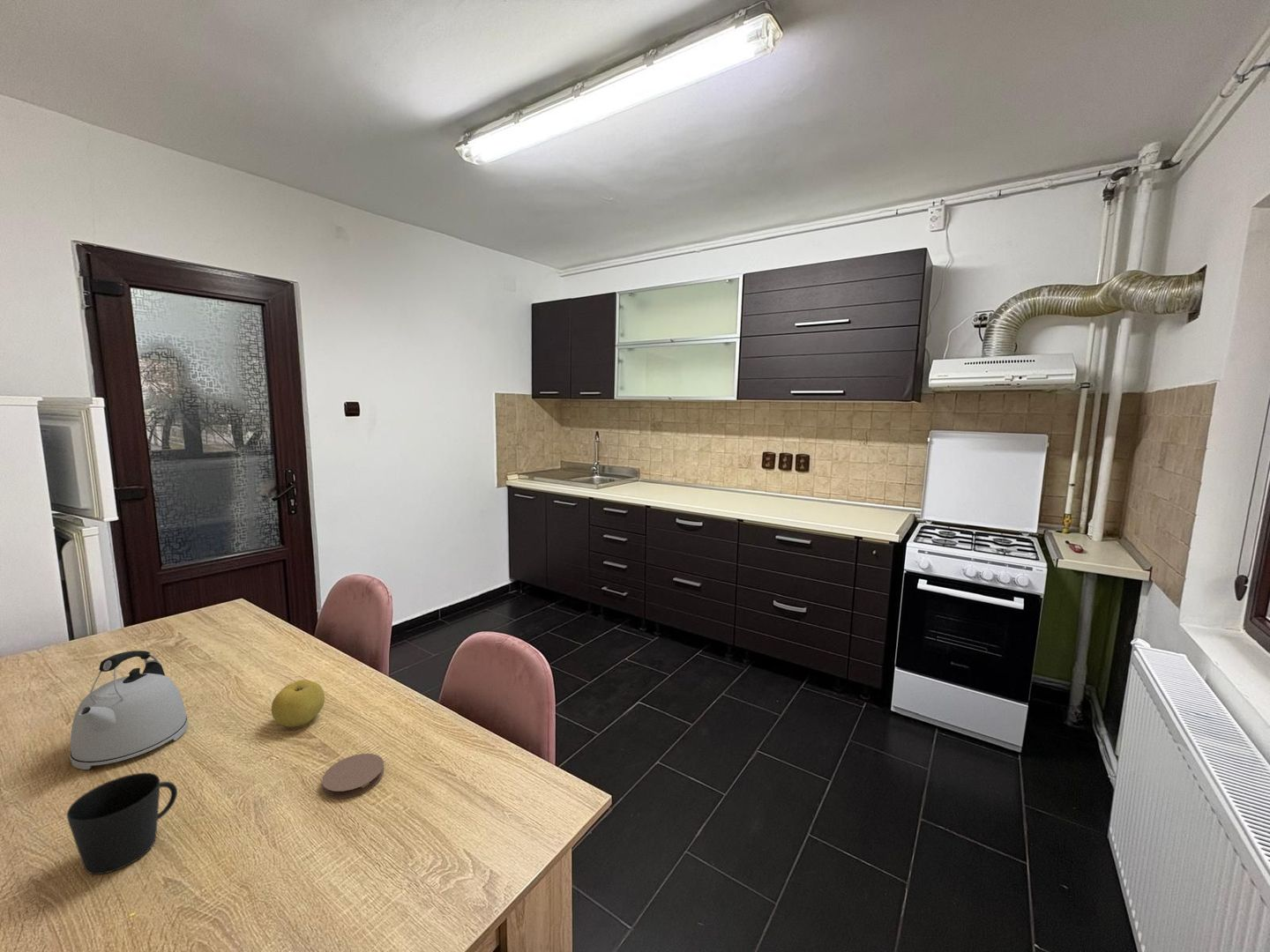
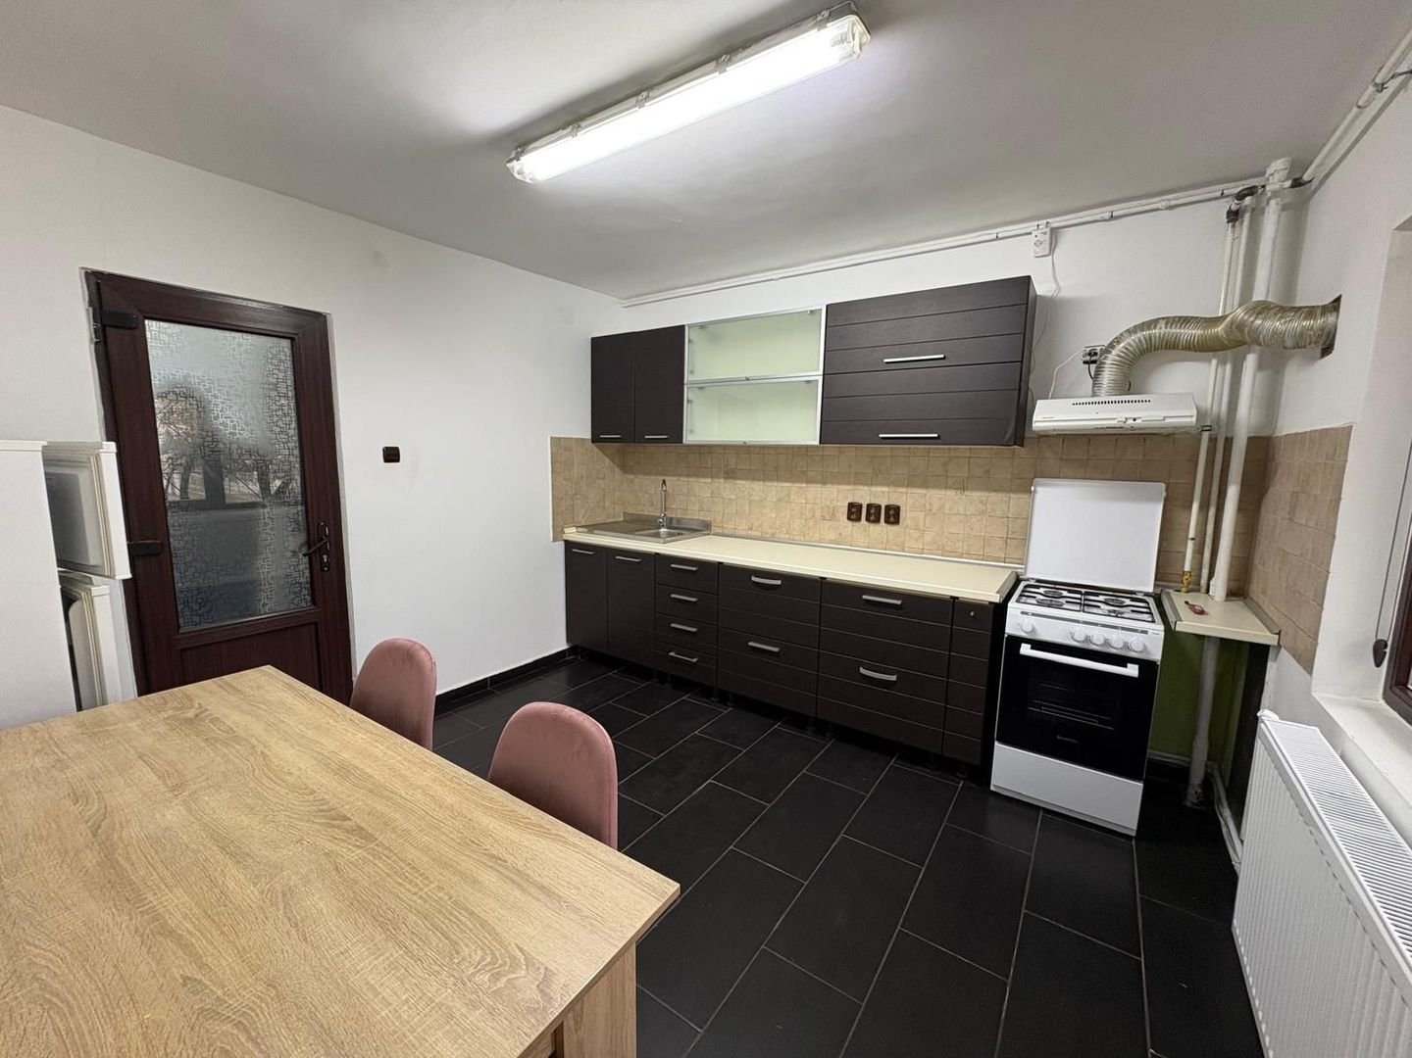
- kettle [69,650,189,770]
- fruit [271,679,325,728]
- cup [66,772,178,875]
- coaster [321,753,385,800]
